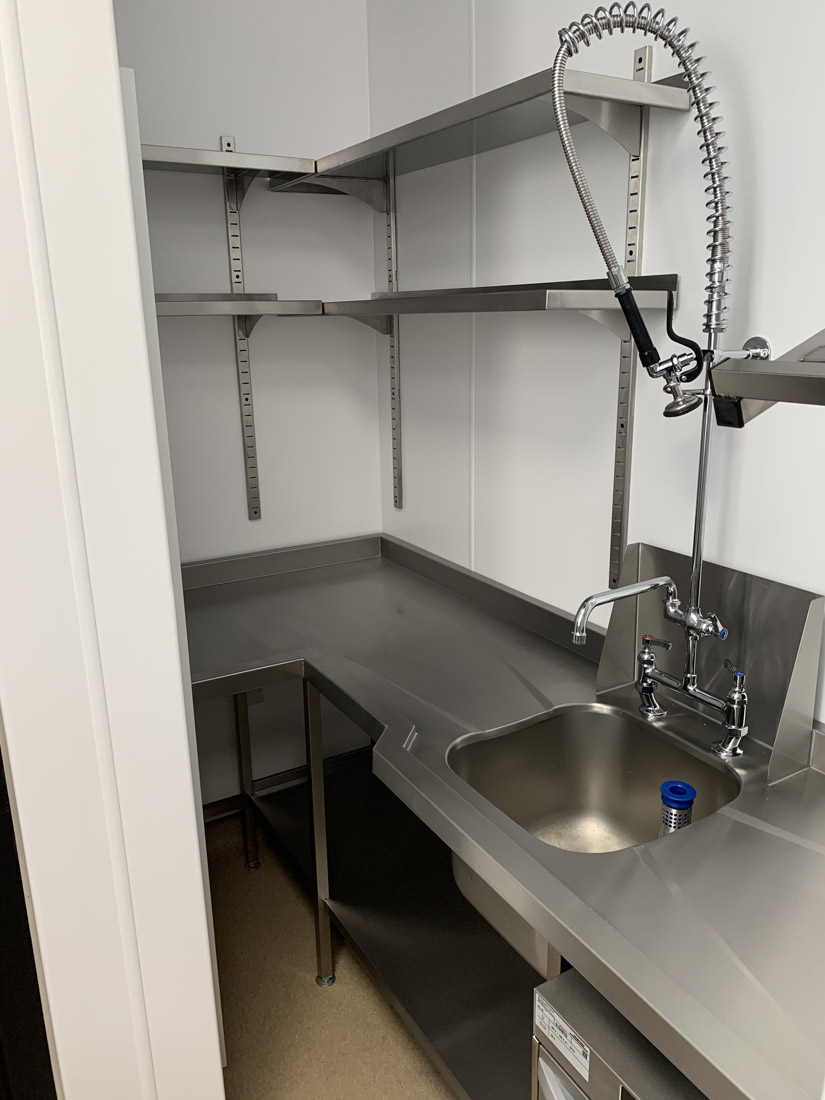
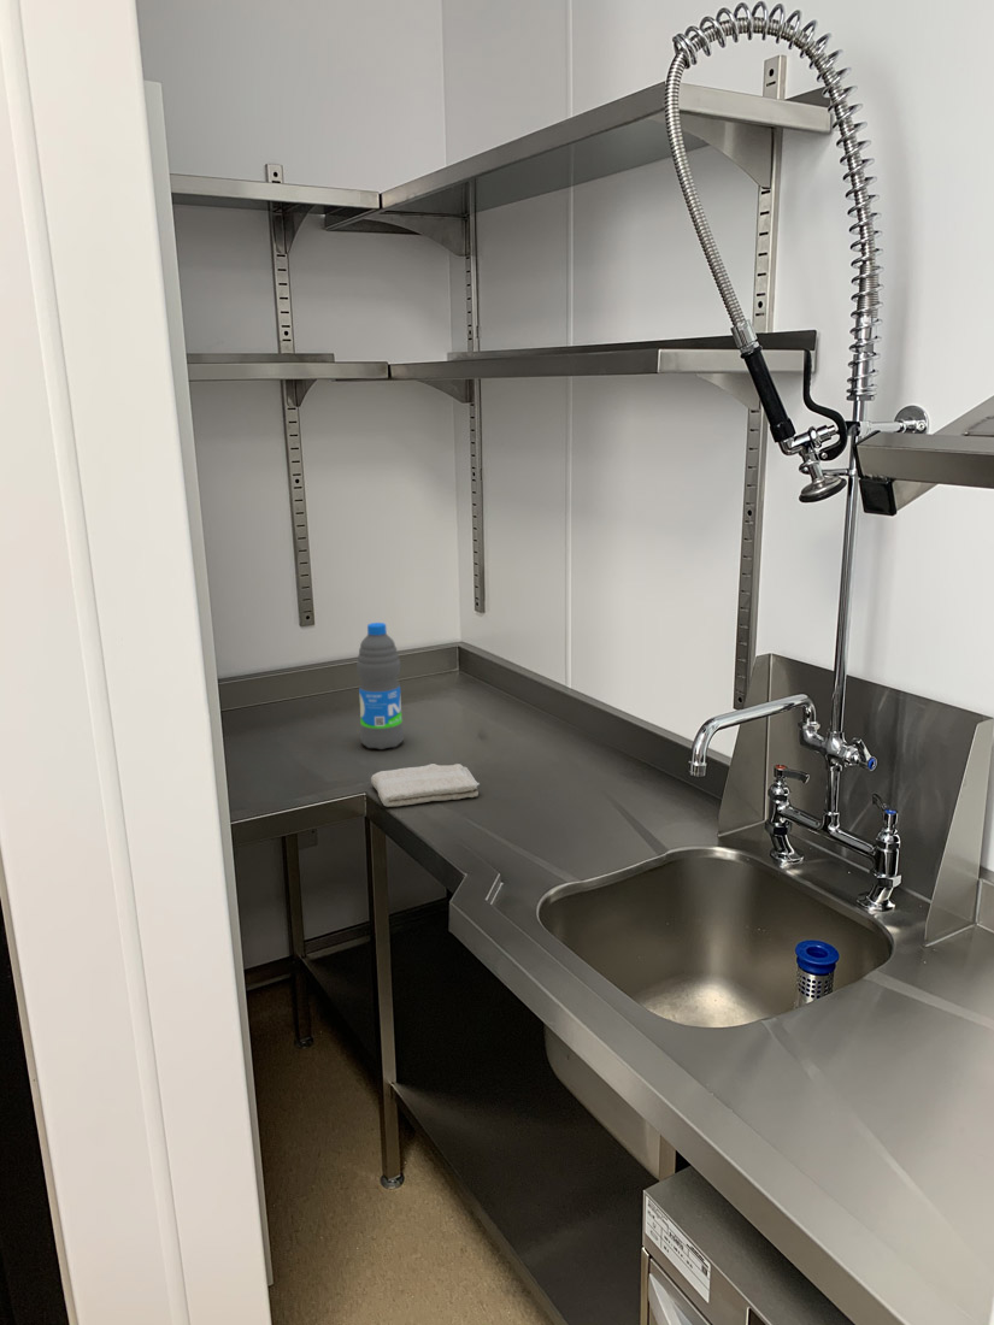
+ water bottle [355,622,405,750]
+ washcloth [370,762,481,808]
